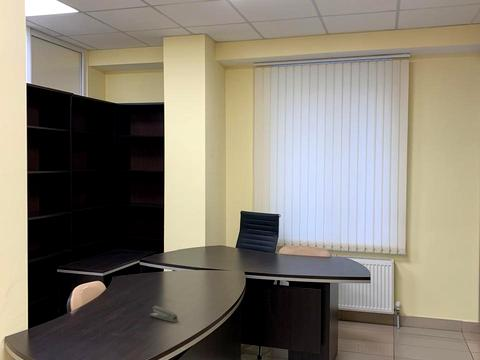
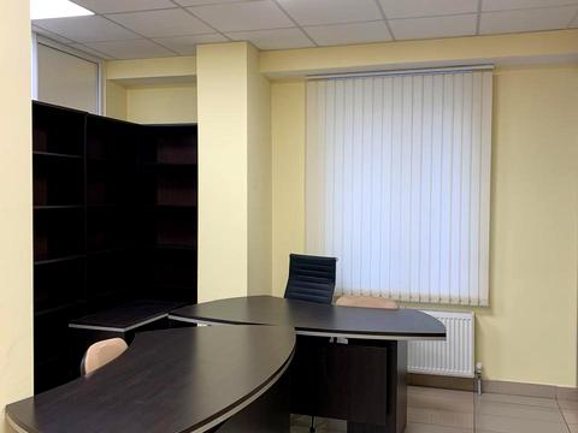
- stapler [149,305,179,323]
